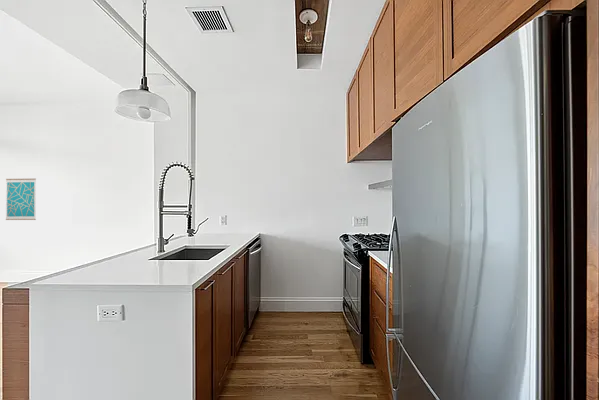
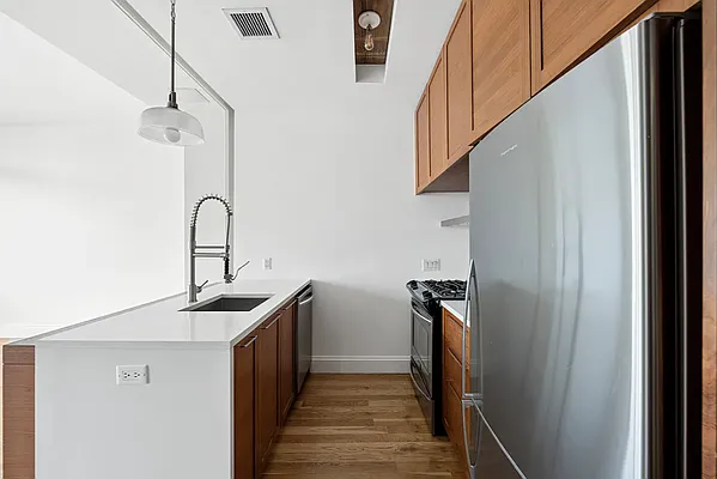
- wall art [5,178,37,221]
